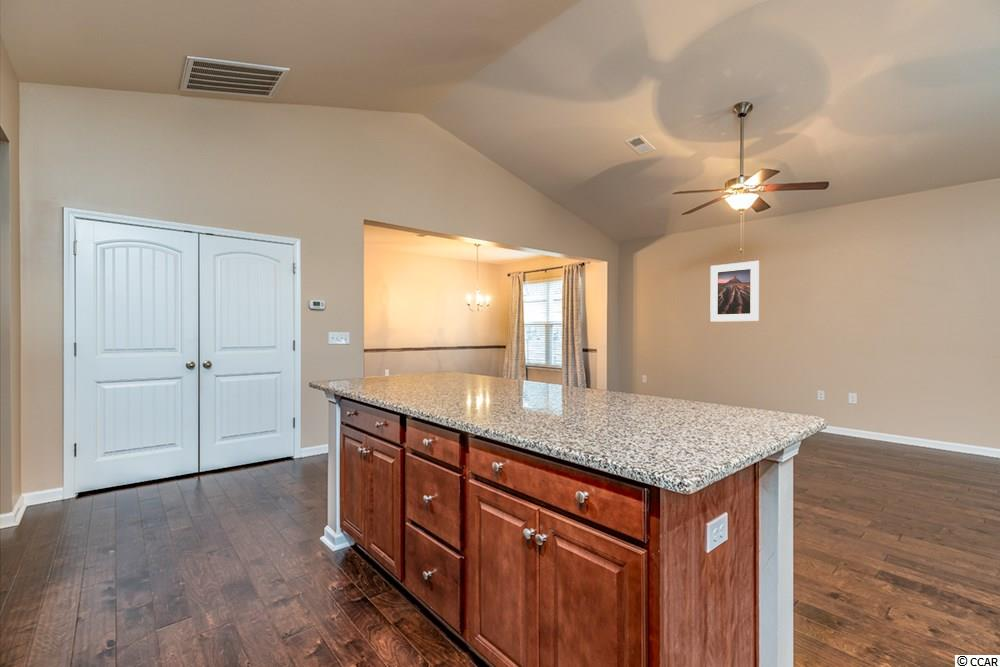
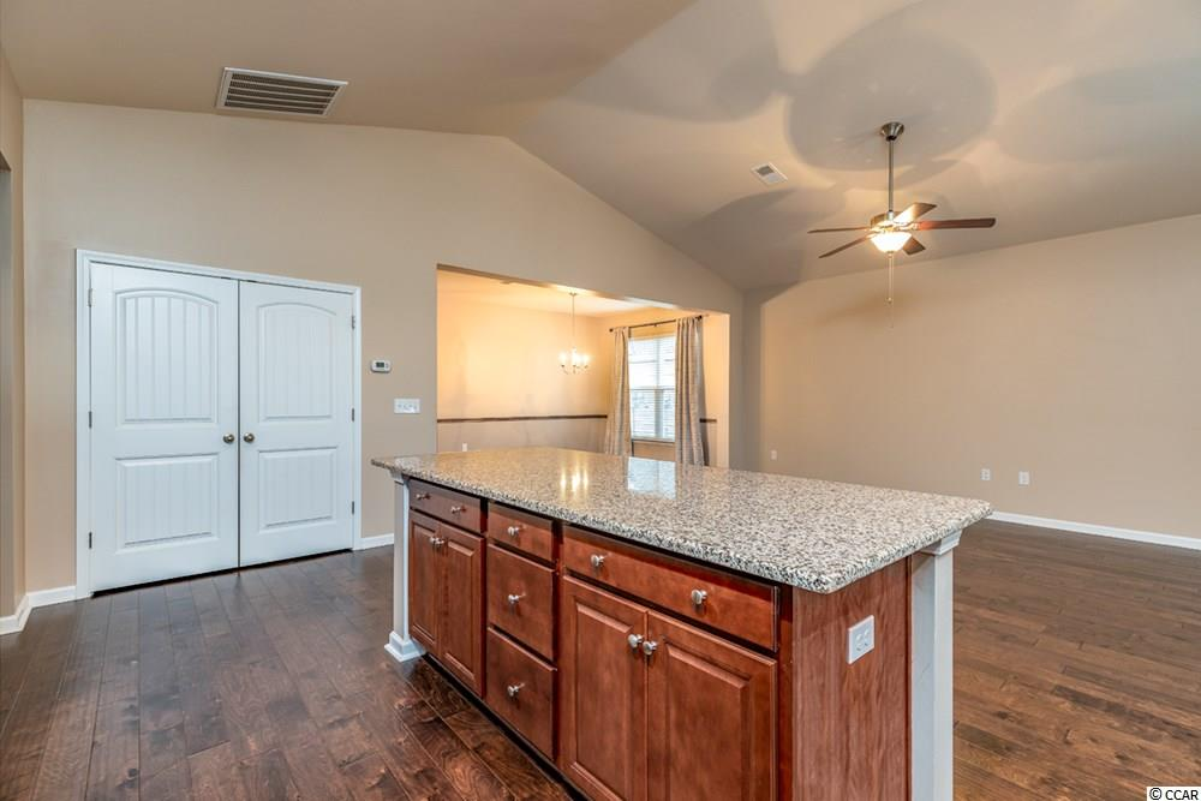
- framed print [709,260,760,323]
